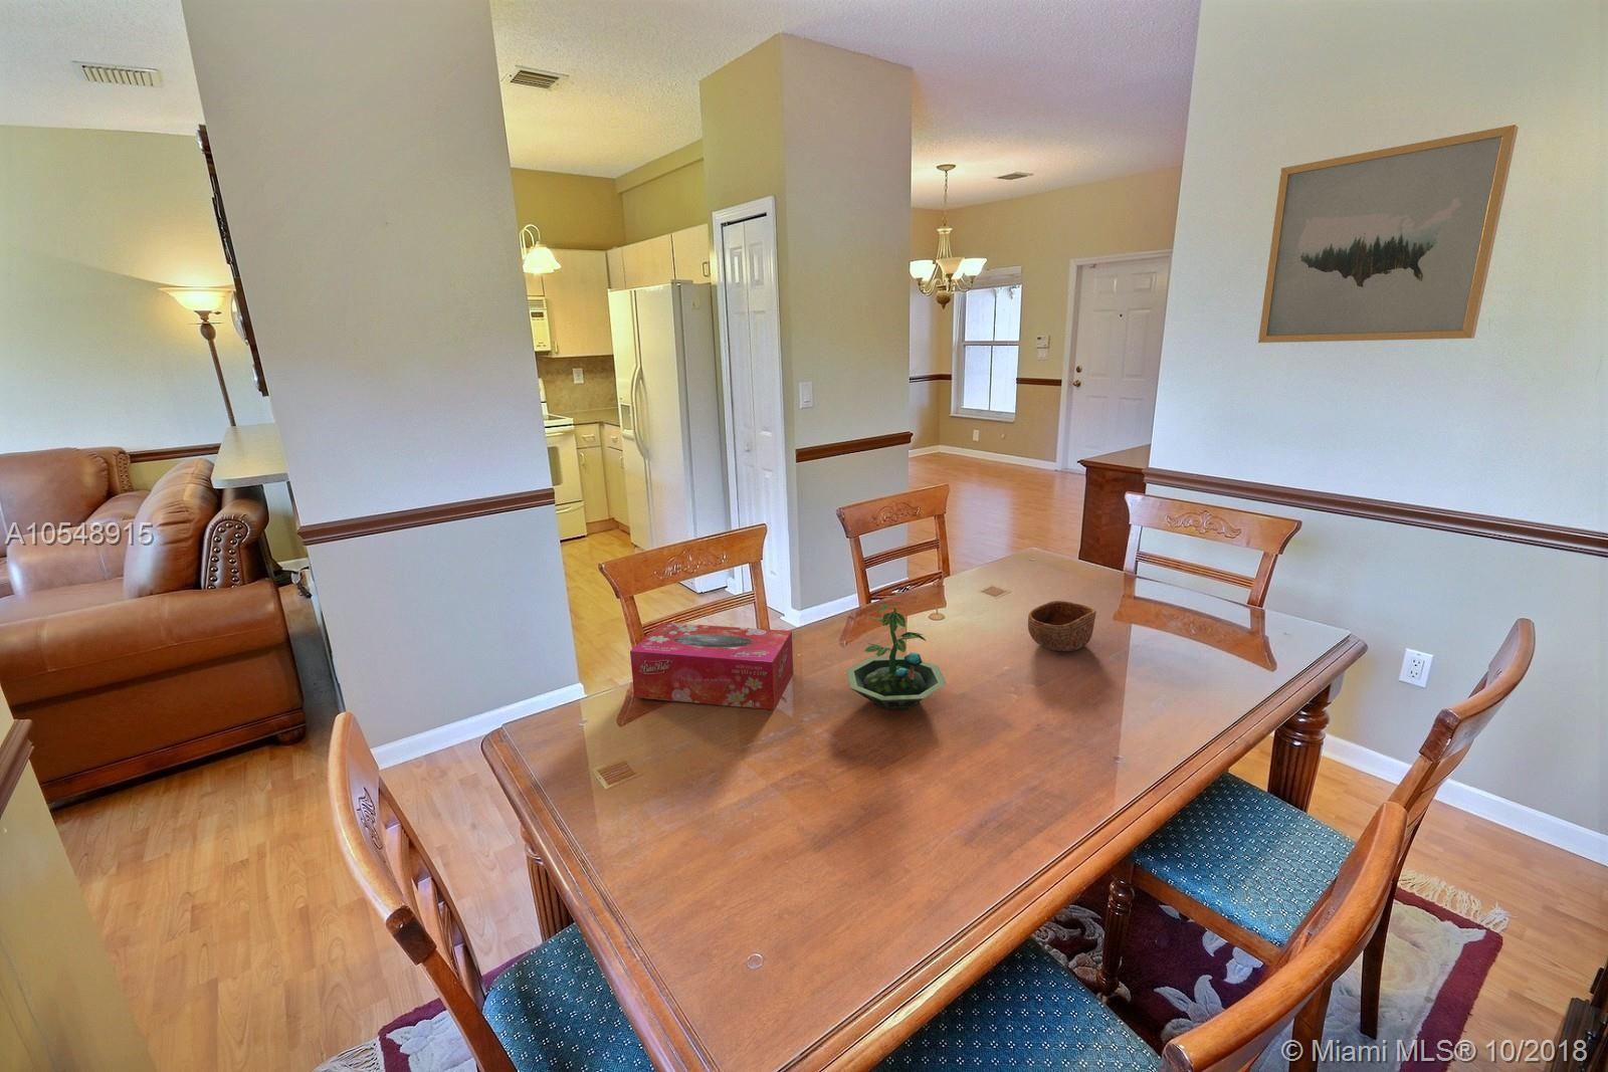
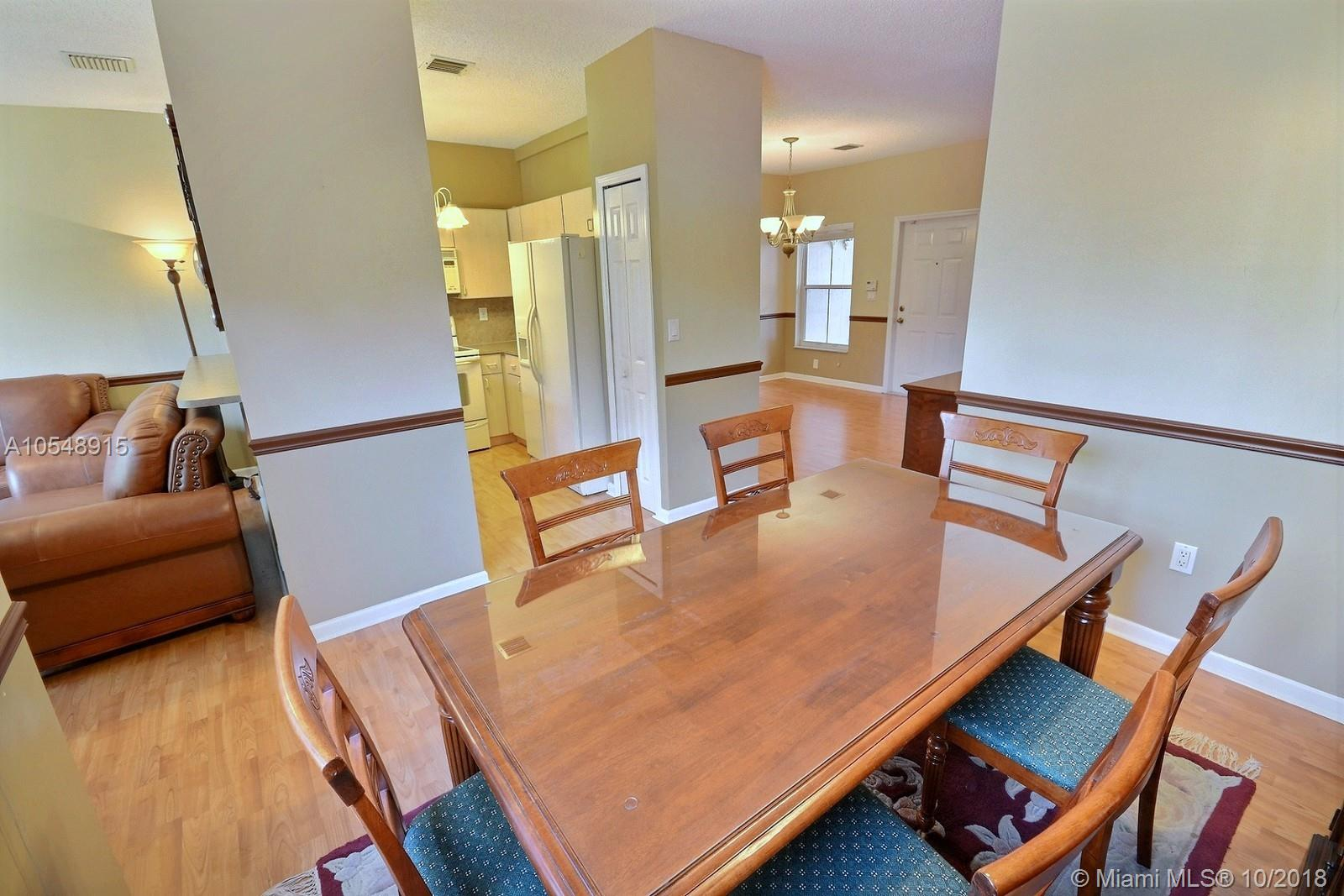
- terrarium [845,604,948,712]
- wall art [1257,123,1519,343]
- bowl [1027,599,1096,652]
- tissue box [629,622,794,712]
